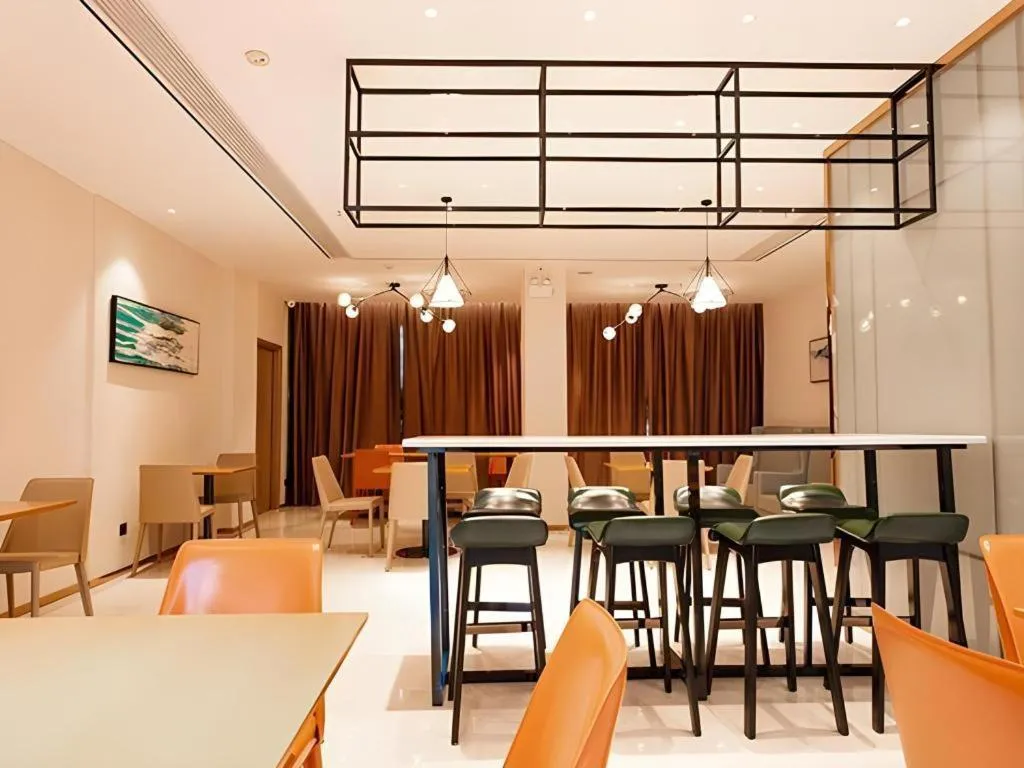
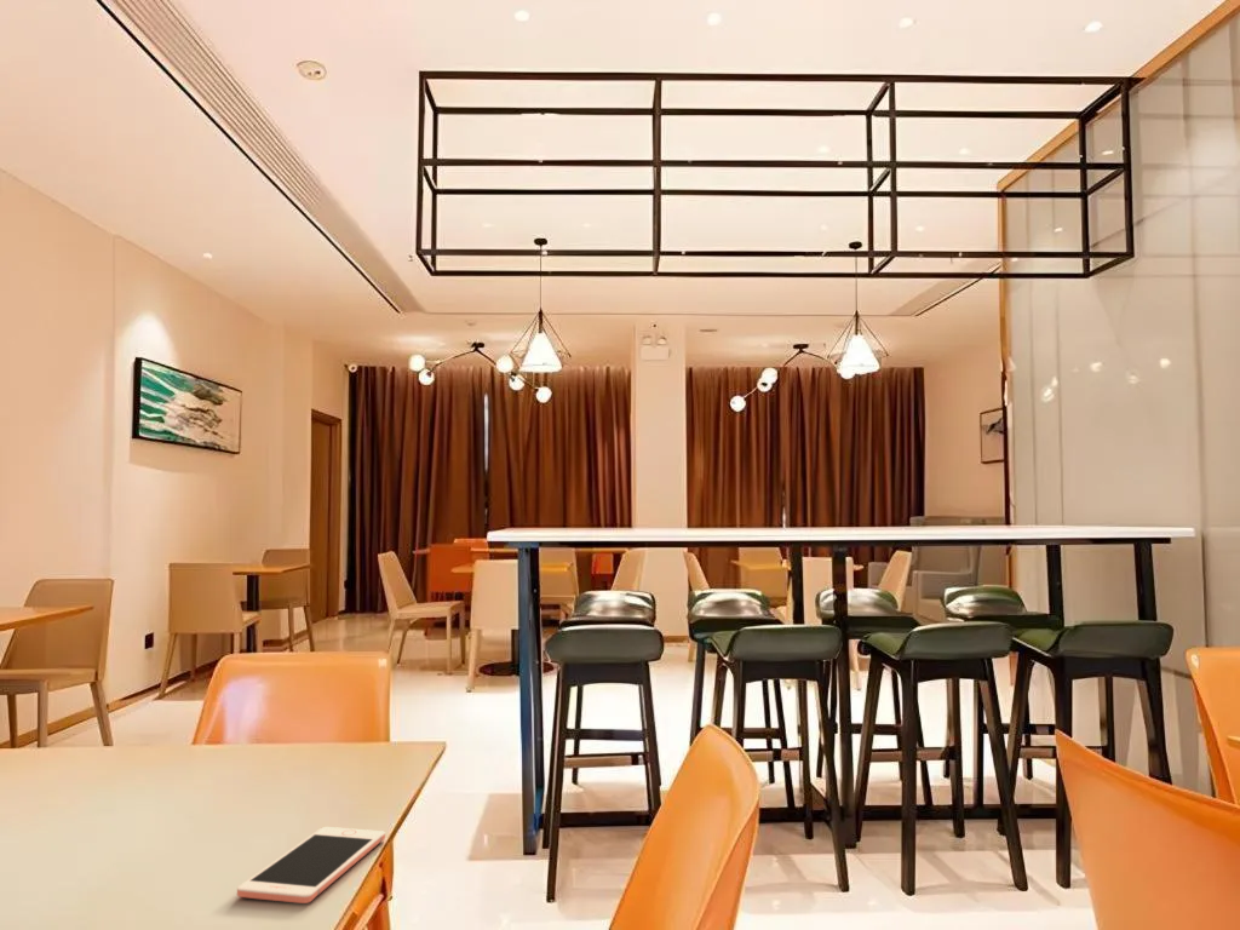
+ cell phone [236,826,386,905]
